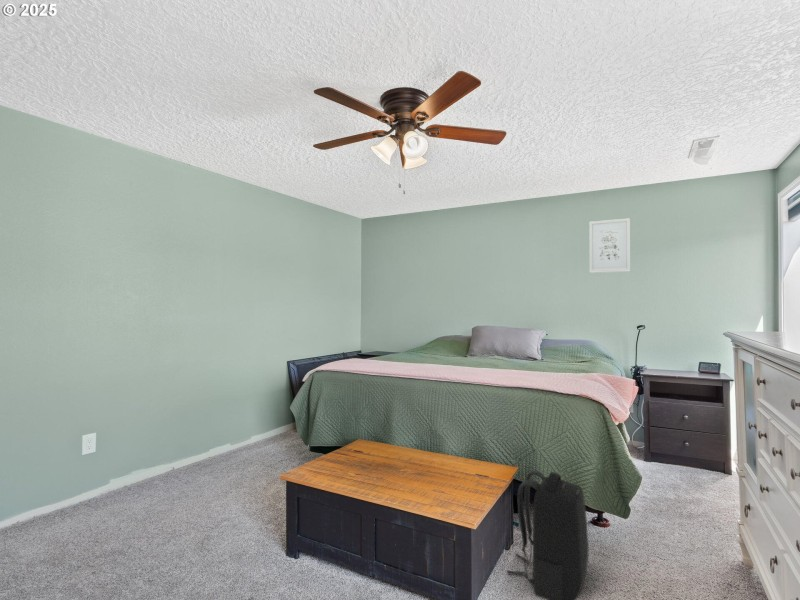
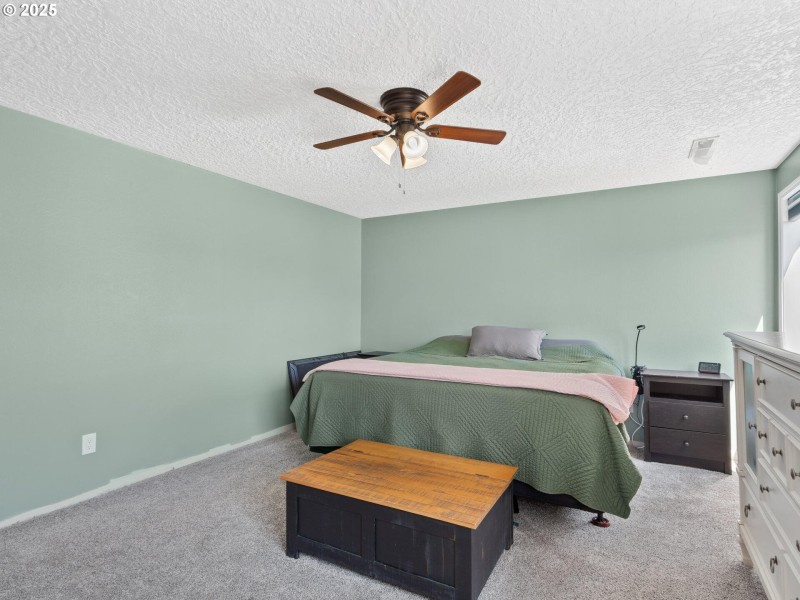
- wall art [588,217,631,274]
- backpack [506,469,589,600]
